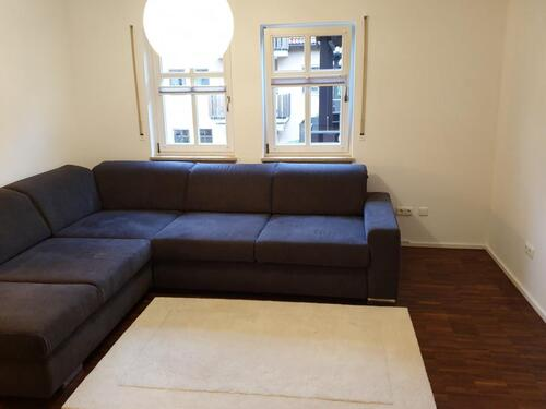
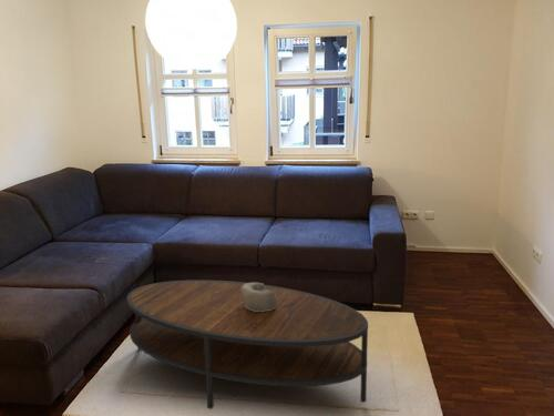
+ decorative bowl [242,282,276,312]
+ coffee table [126,280,369,410]
